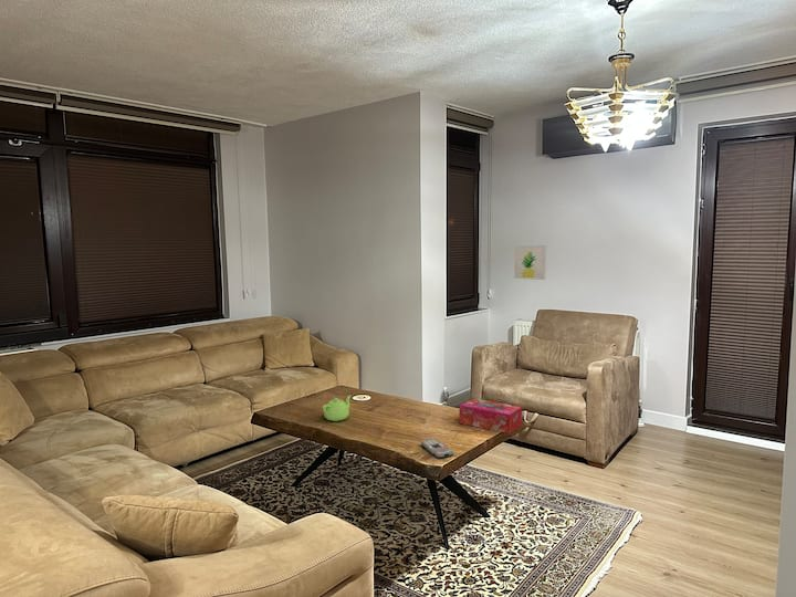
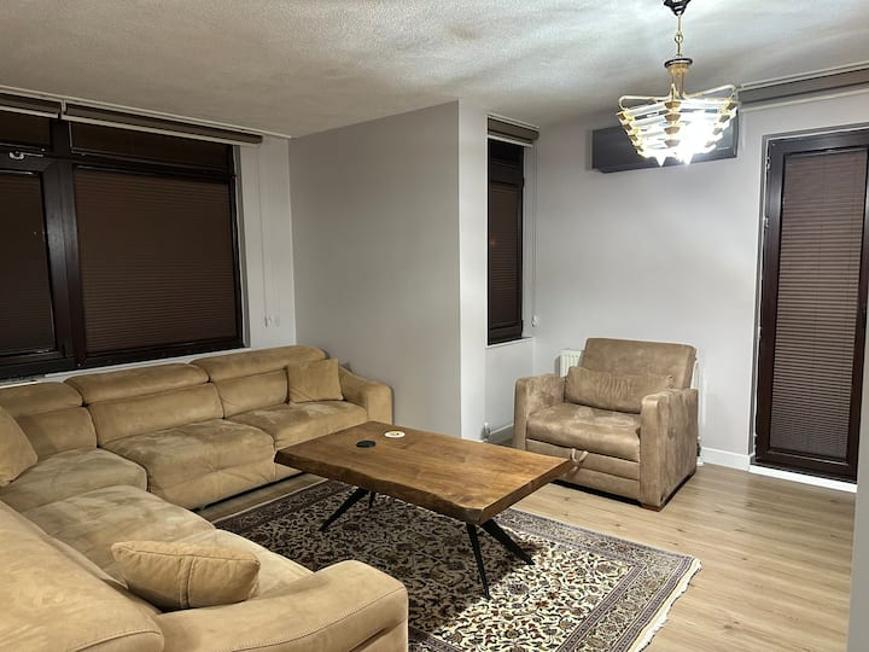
- teapot [322,395,352,422]
- wall art [513,244,547,281]
- remote control [420,438,454,459]
- tissue box [459,397,523,434]
